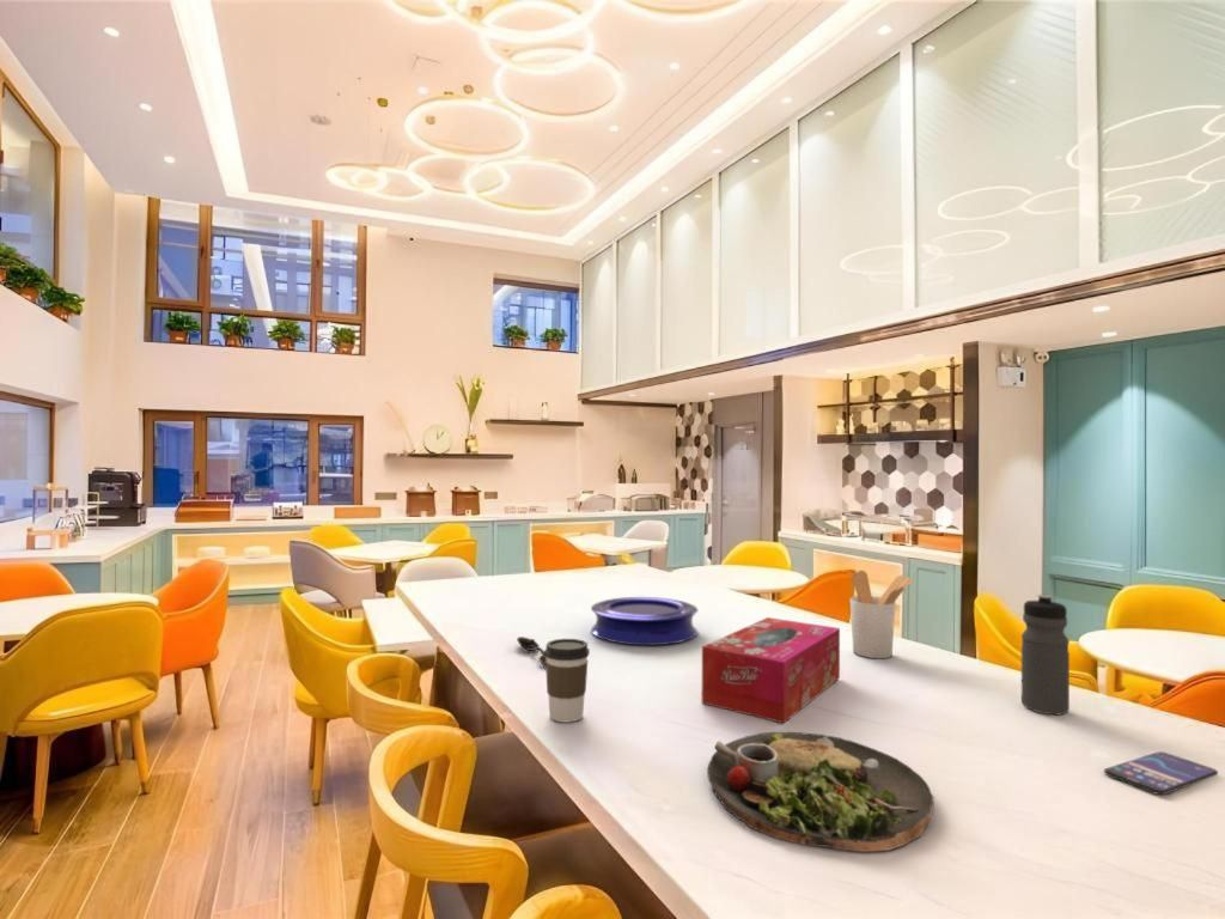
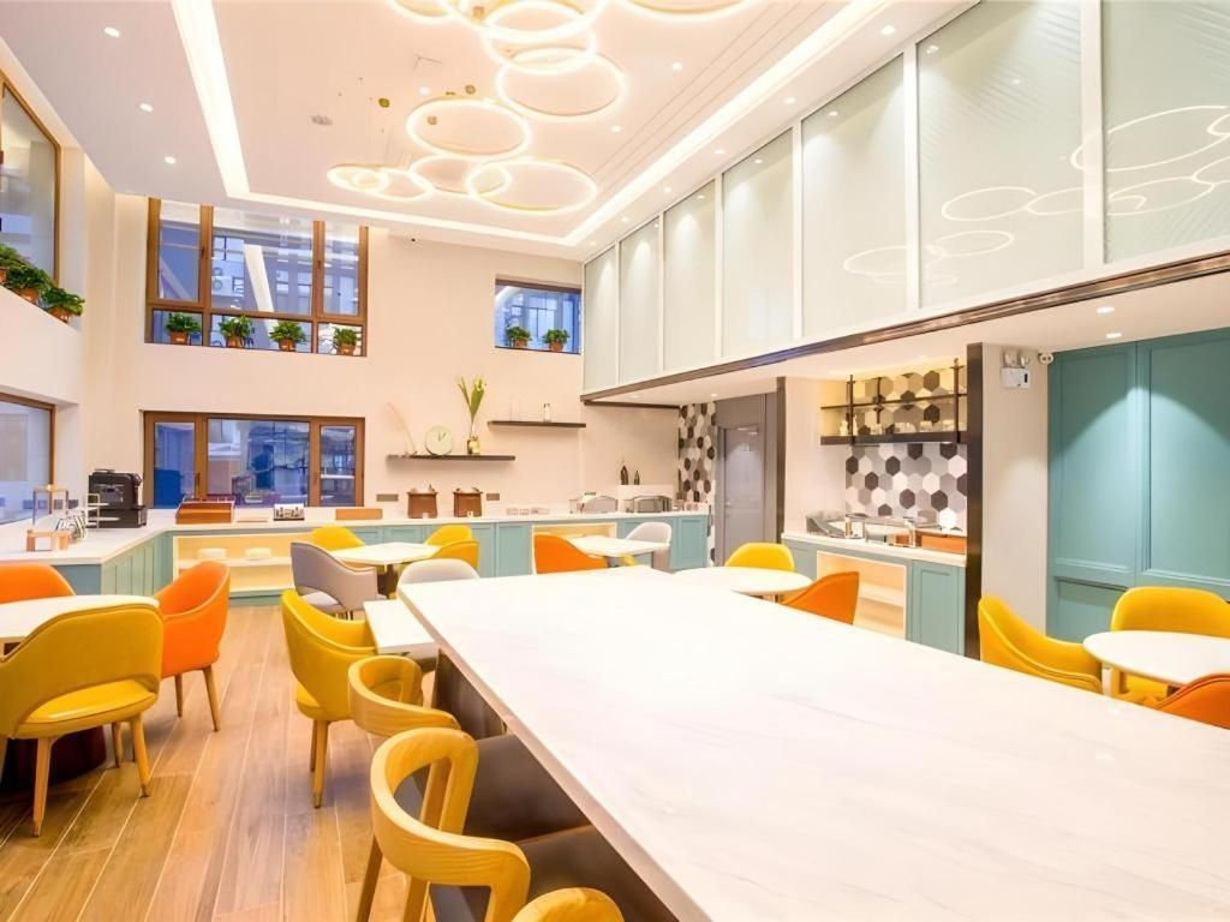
- dinner plate [706,731,935,853]
- utensil holder [849,570,914,659]
- tissue box [701,616,841,724]
- plate [590,596,699,646]
- smartphone [1103,750,1219,796]
- coffee cup [544,638,591,723]
- water bottle [1020,594,1071,716]
- spoon [516,635,547,668]
